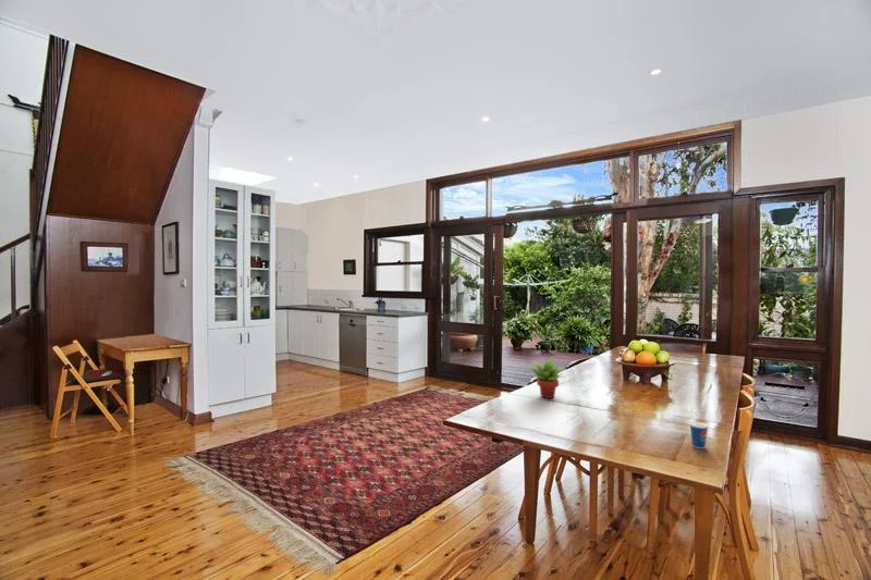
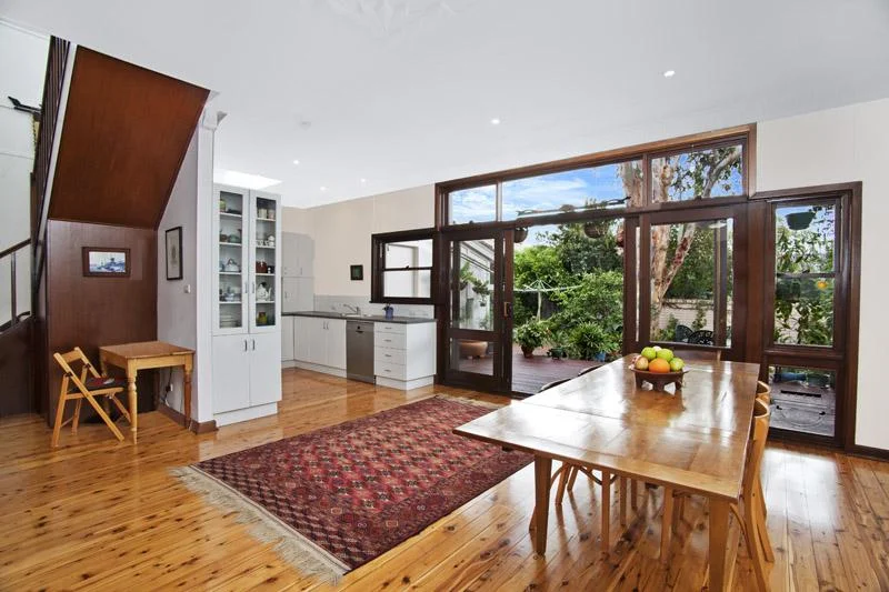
- cup [688,411,710,449]
- succulent plant [526,358,567,399]
